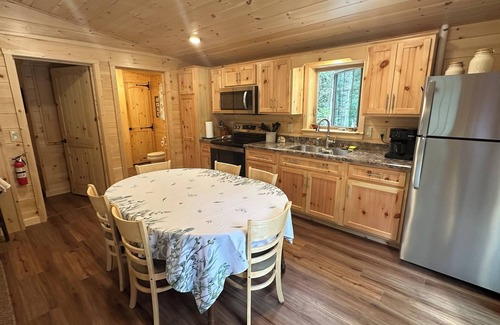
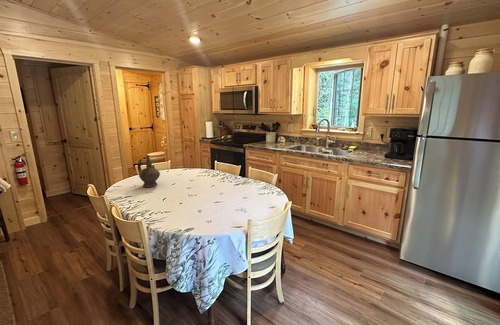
+ ceremonial vessel [137,154,161,188]
